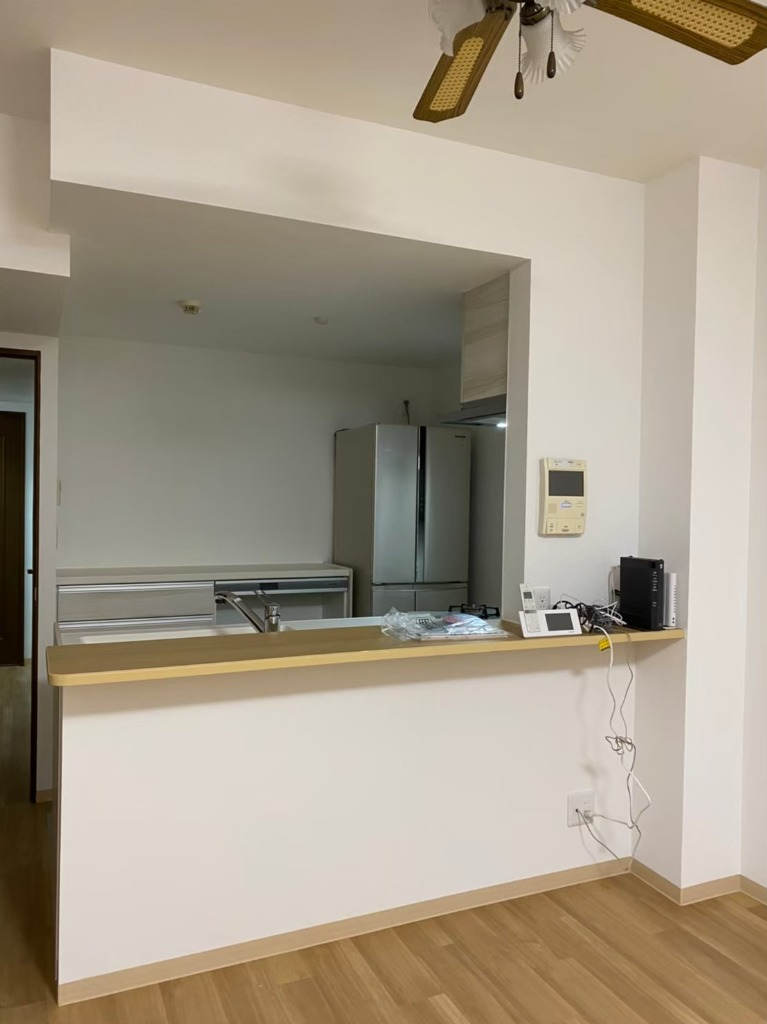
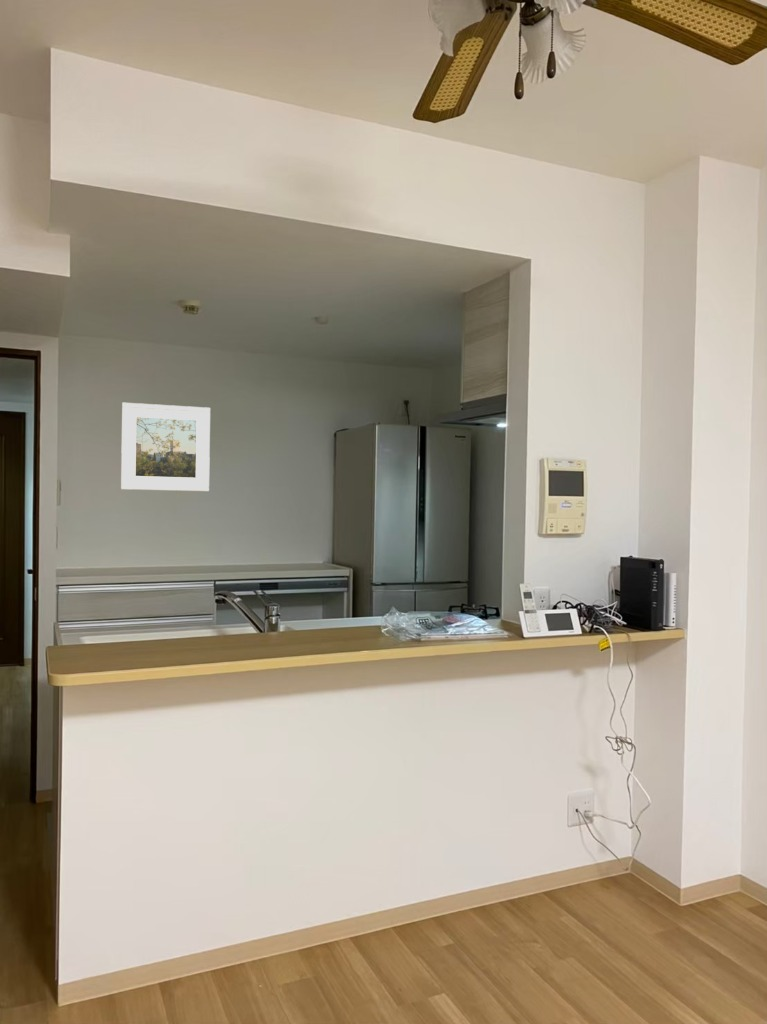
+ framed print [120,402,211,492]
